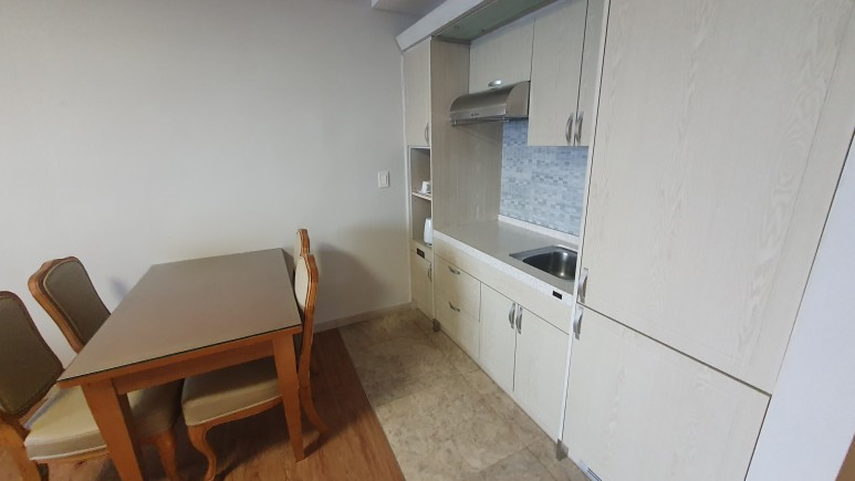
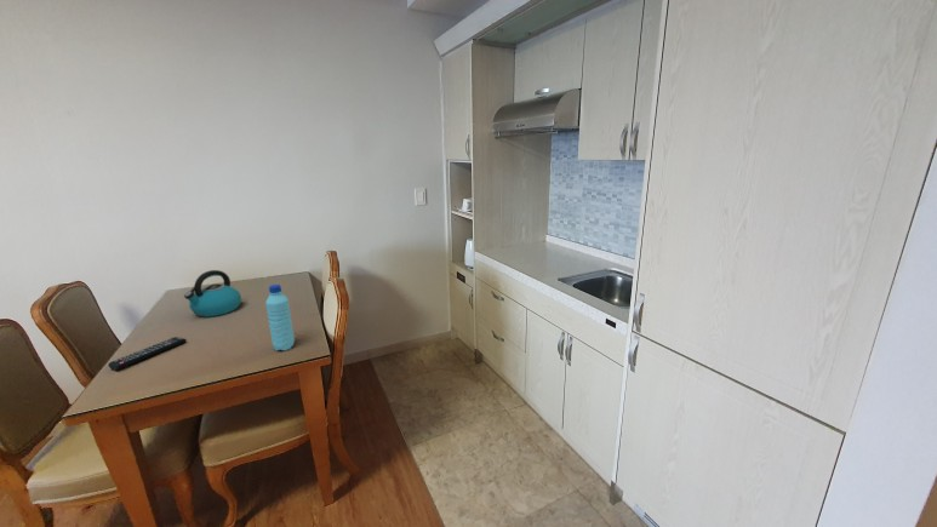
+ remote control [107,336,188,372]
+ water bottle [264,283,296,351]
+ kettle [183,269,242,317]
